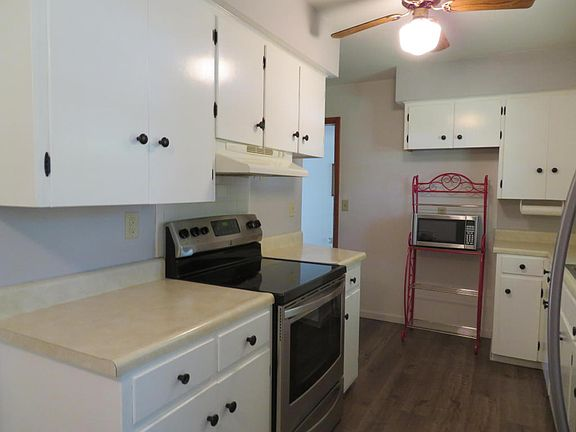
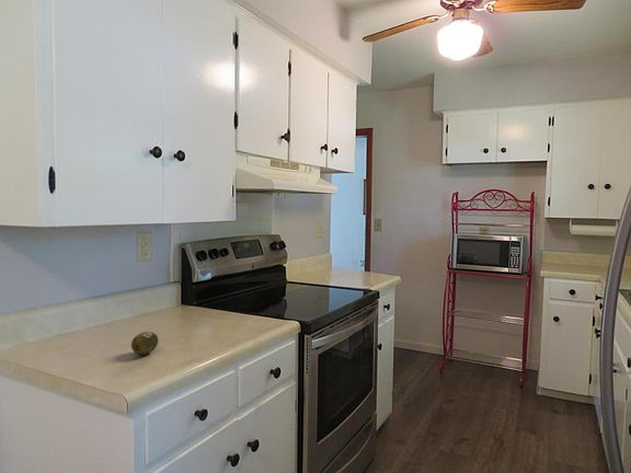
+ fruit [130,331,159,356]
